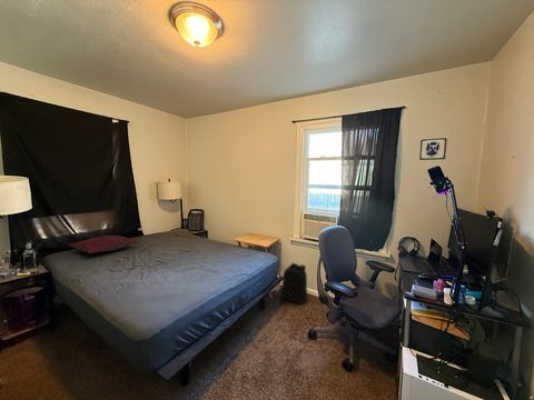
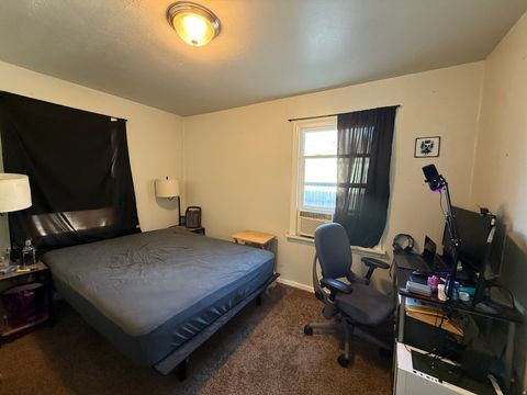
- pillow [67,234,140,254]
- backpack [280,262,308,306]
